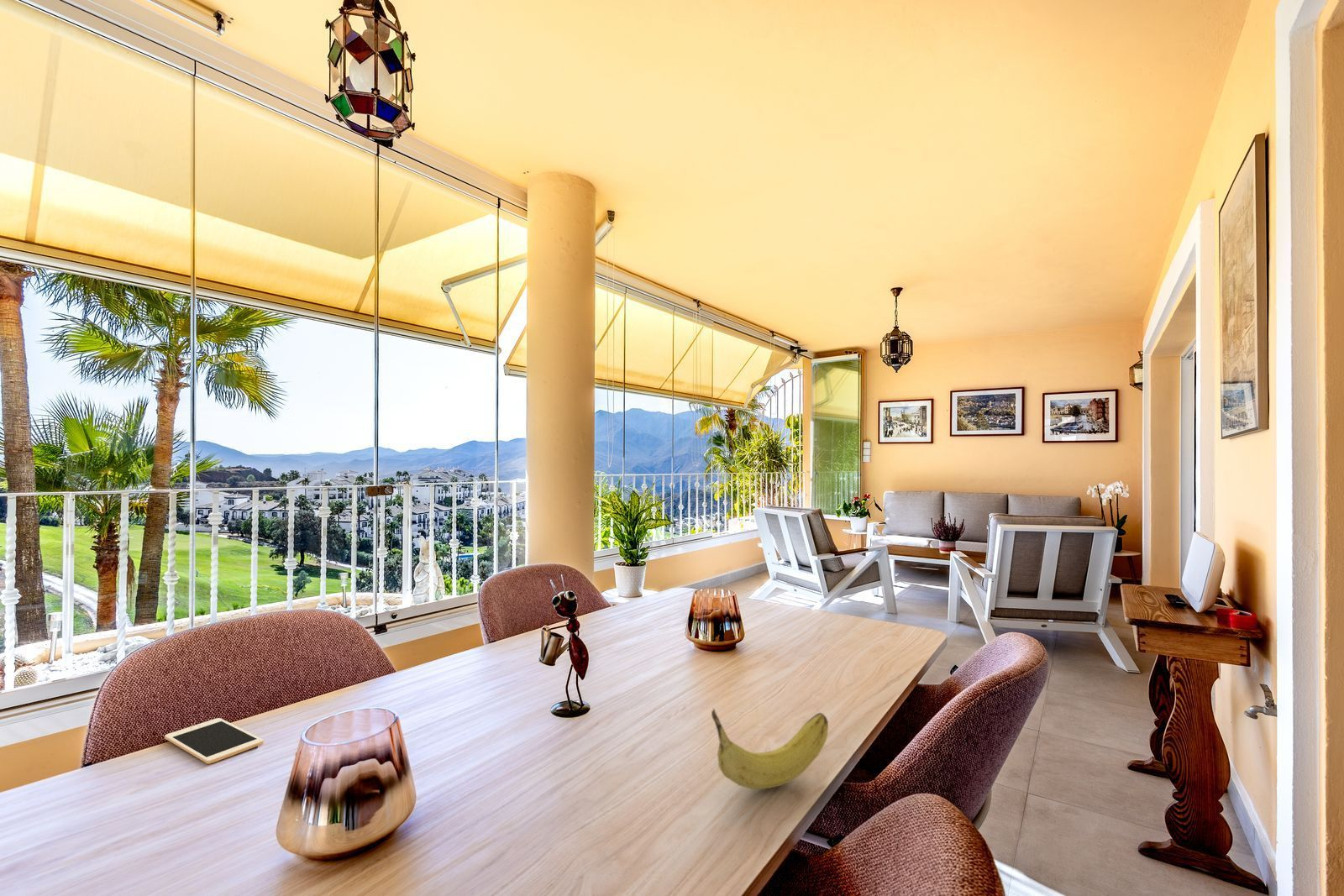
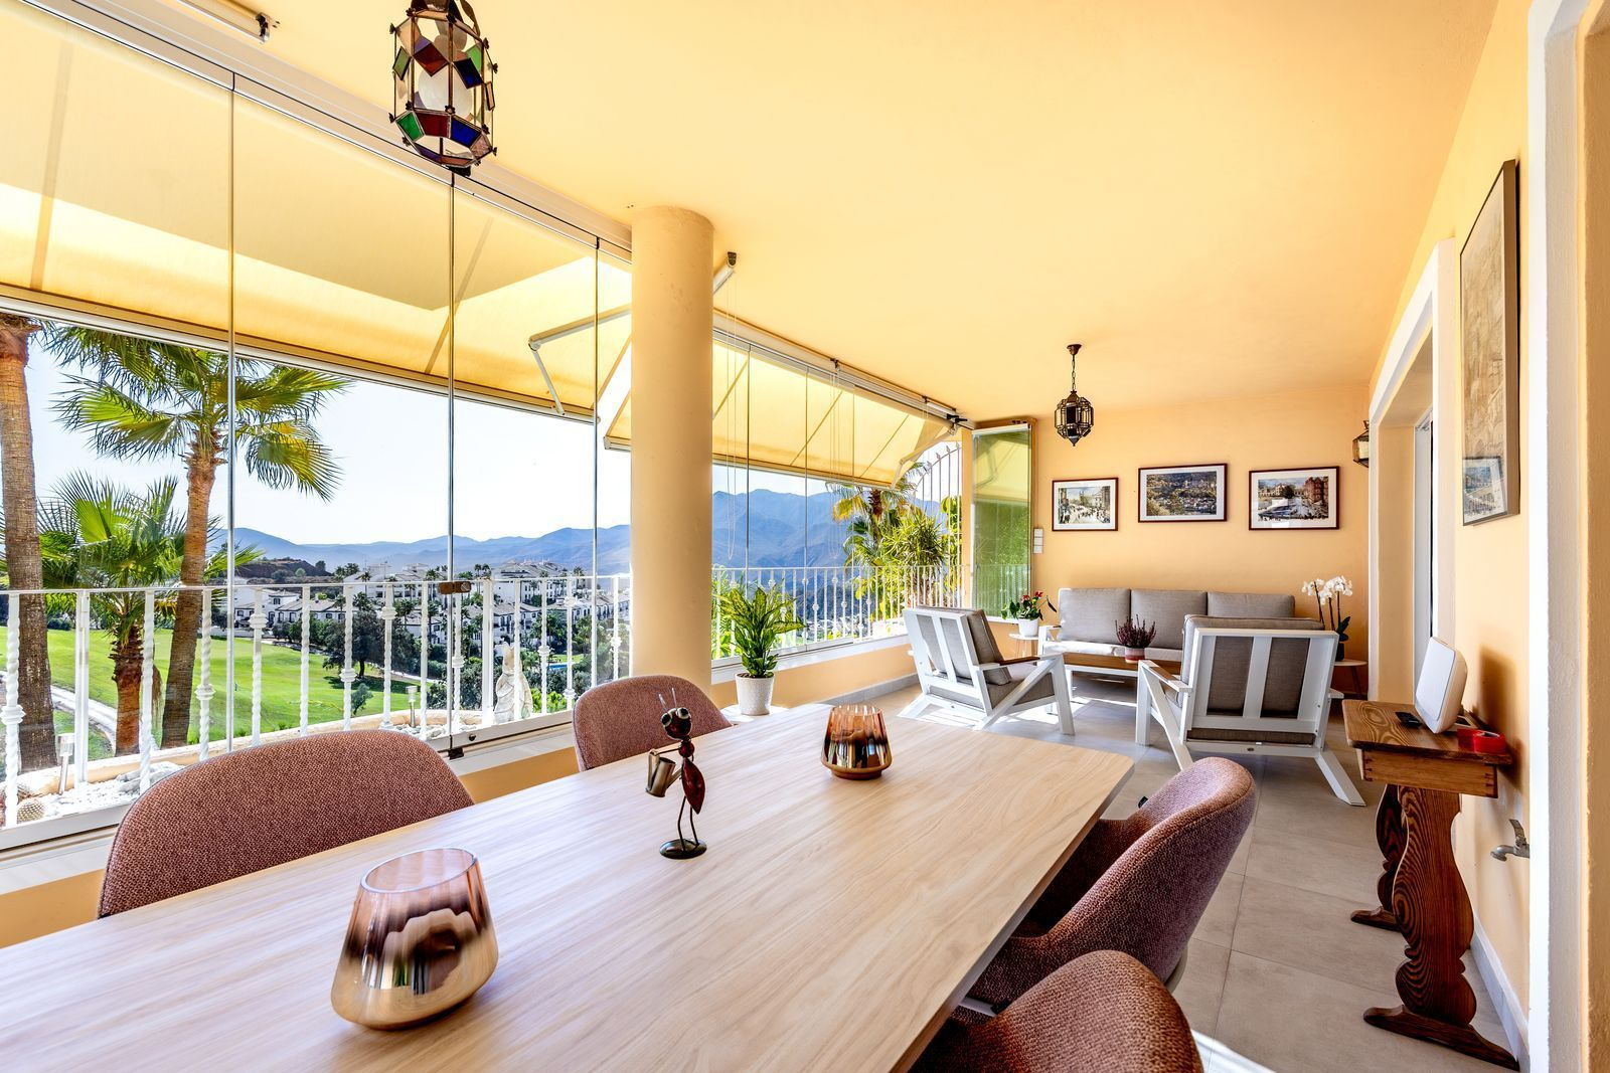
- cell phone [164,717,265,765]
- fruit [711,707,829,790]
